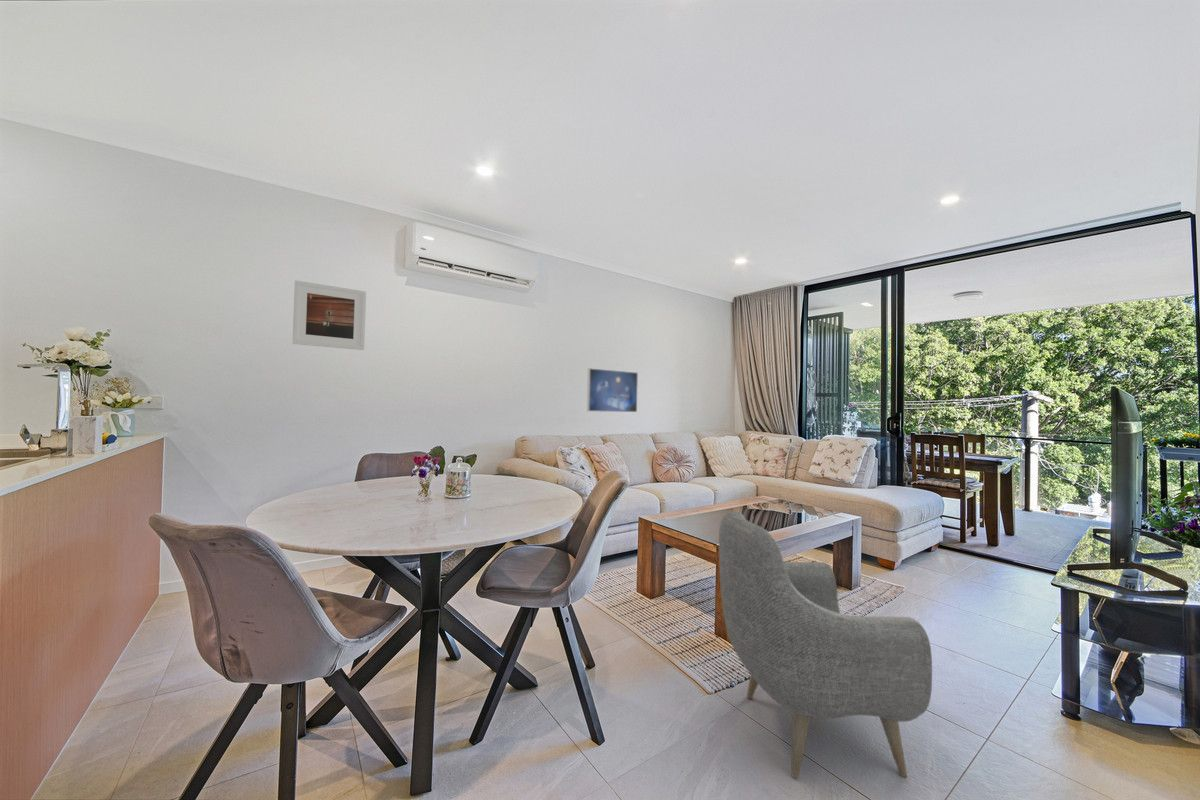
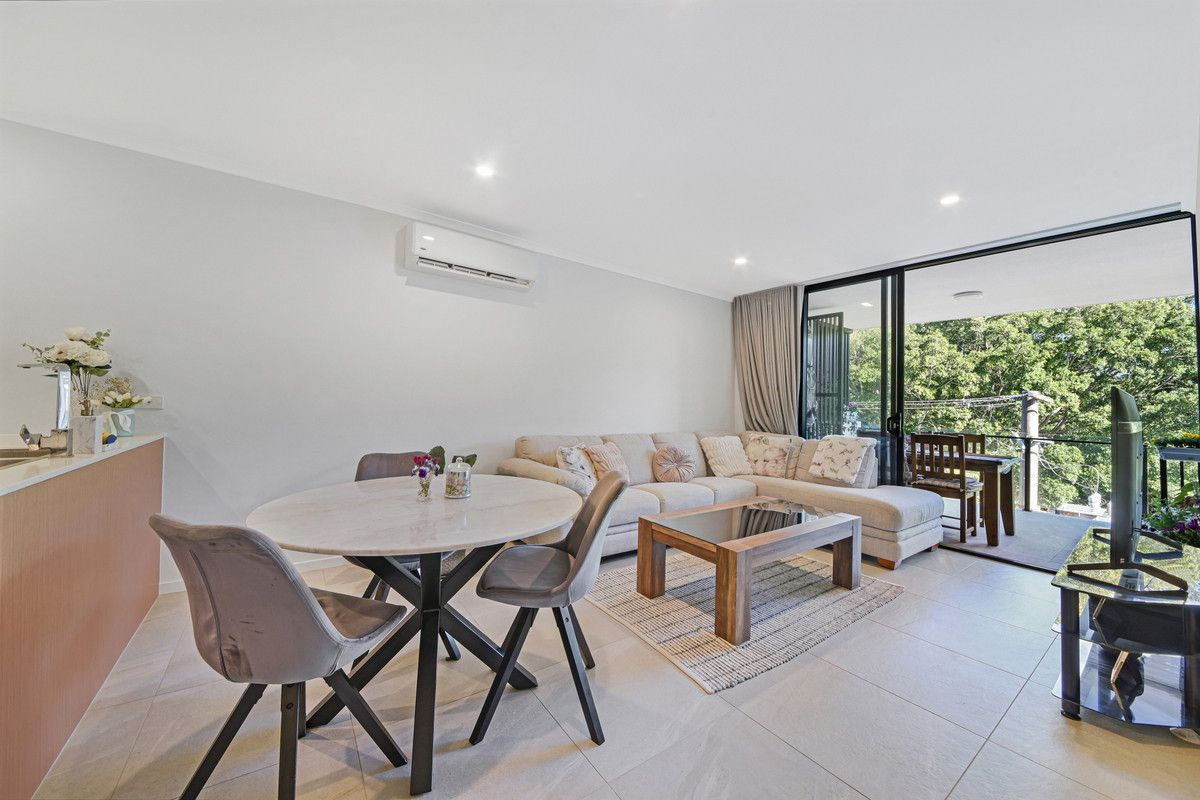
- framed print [586,367,639,413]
- armchair [718,510,933,779]
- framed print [292,280,367,351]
